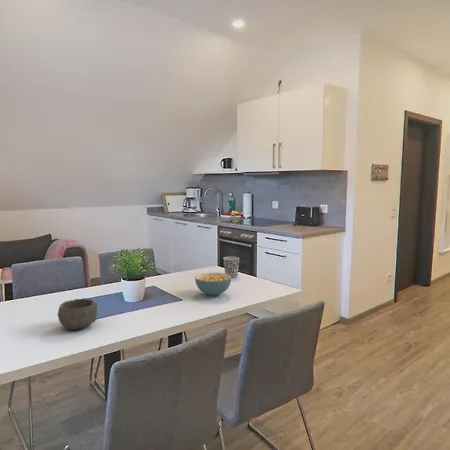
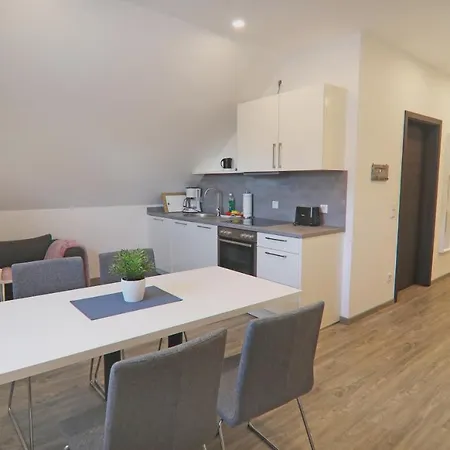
- cereal bowl [194,272,232,297]
- bowl [57,298,98,331]
- cup [222,255,241,279]
